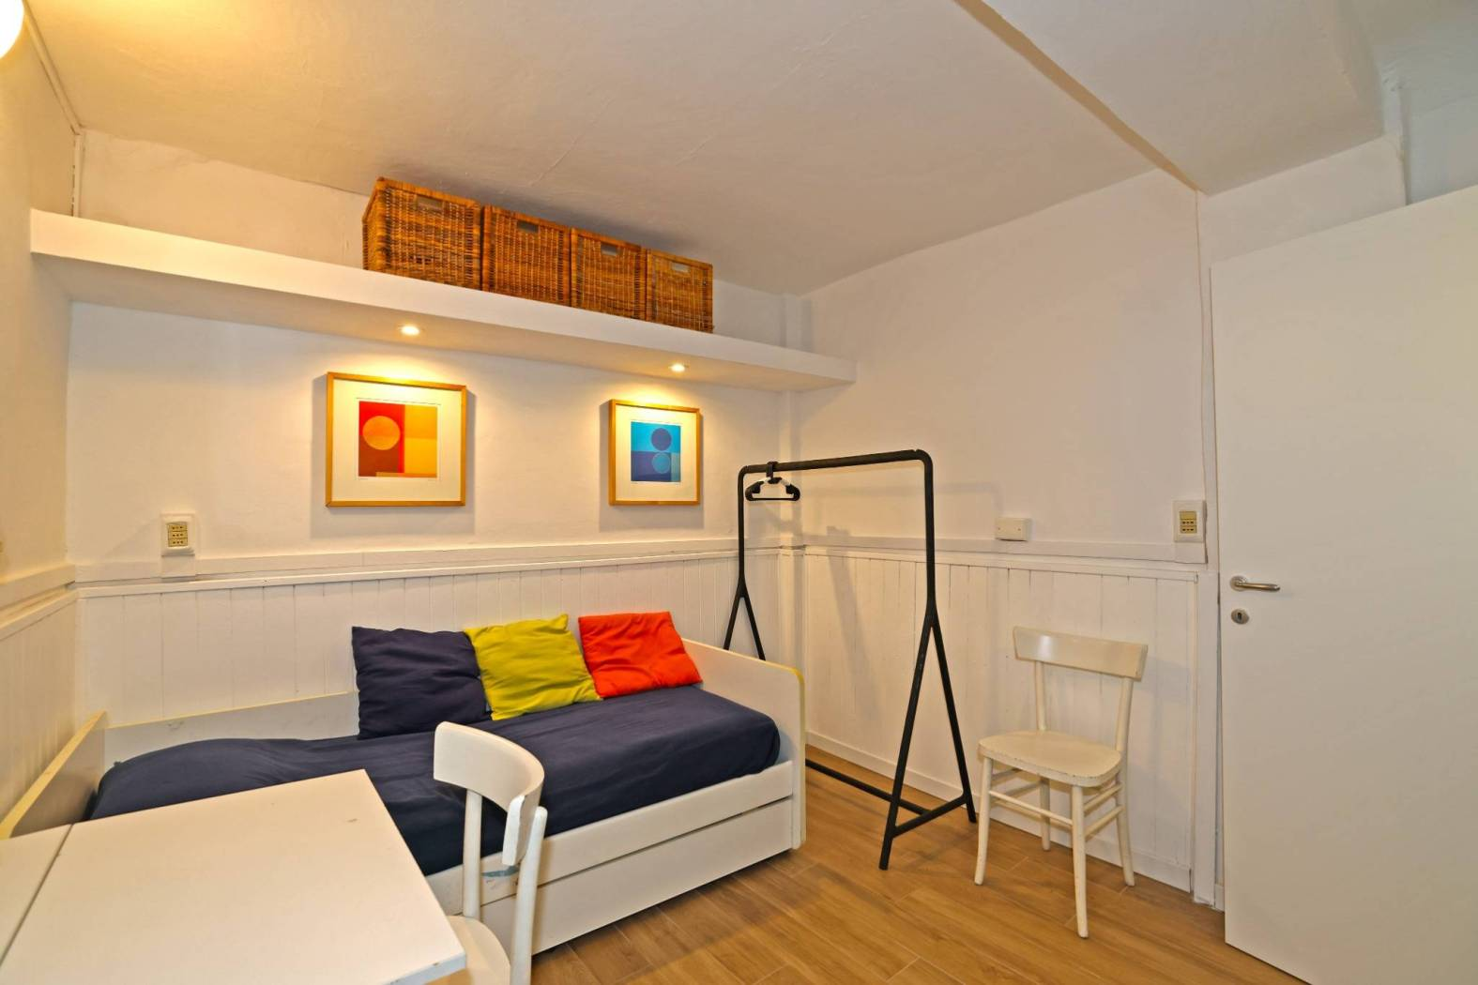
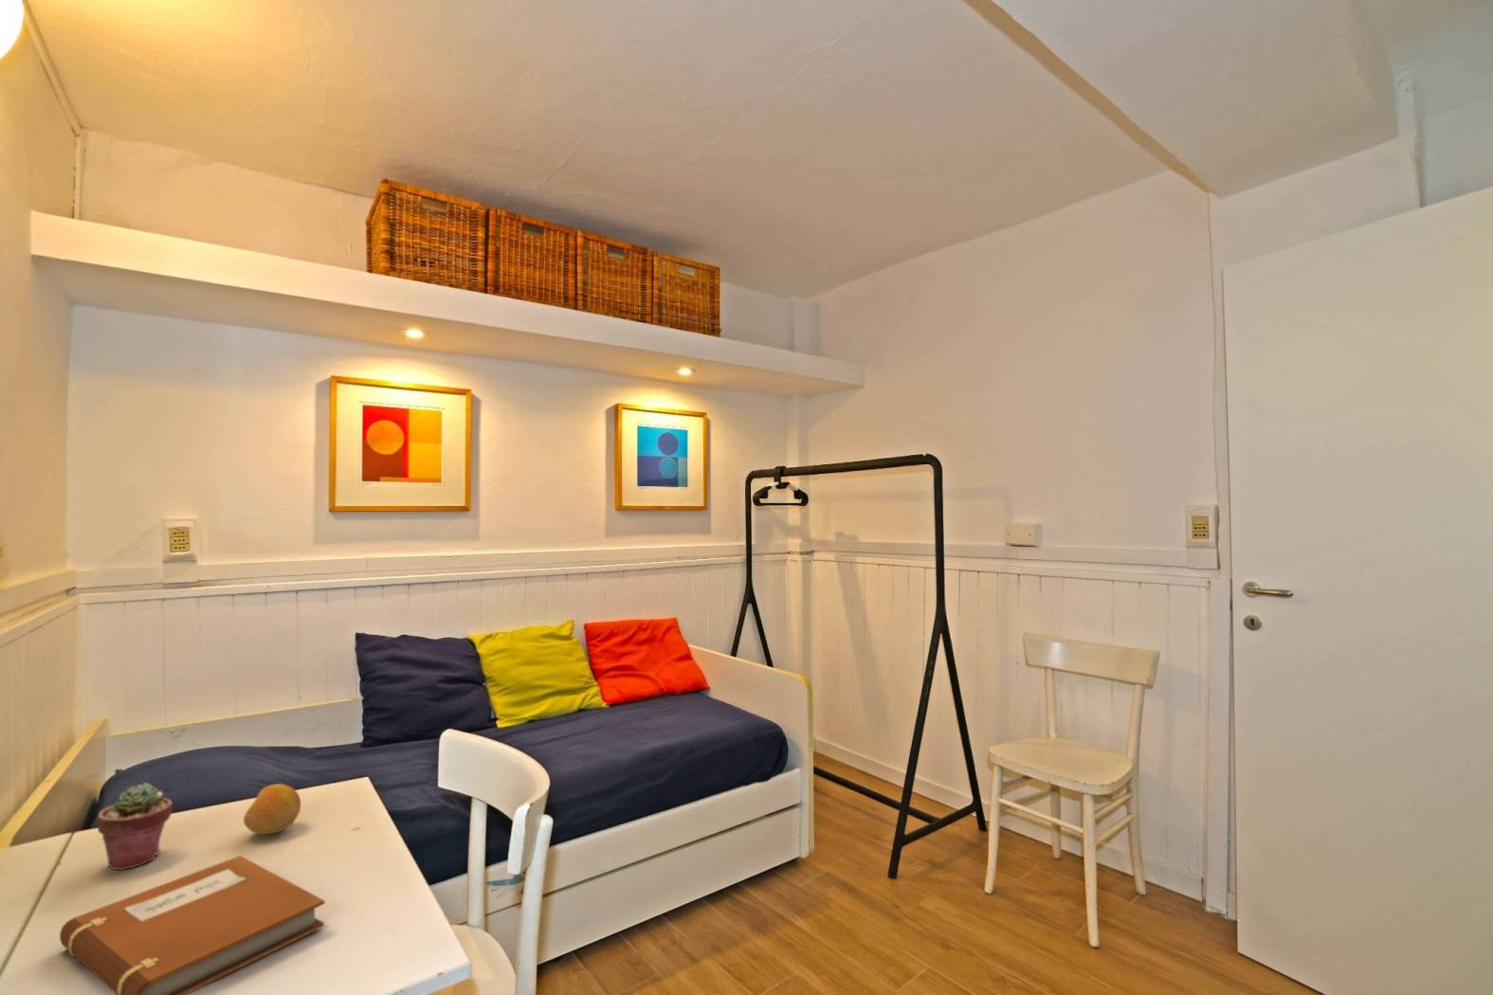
+ notebook [59,855,325,995]
+ fruit [242,783,301,836]
+ potted succulent [97,782,173,871]
